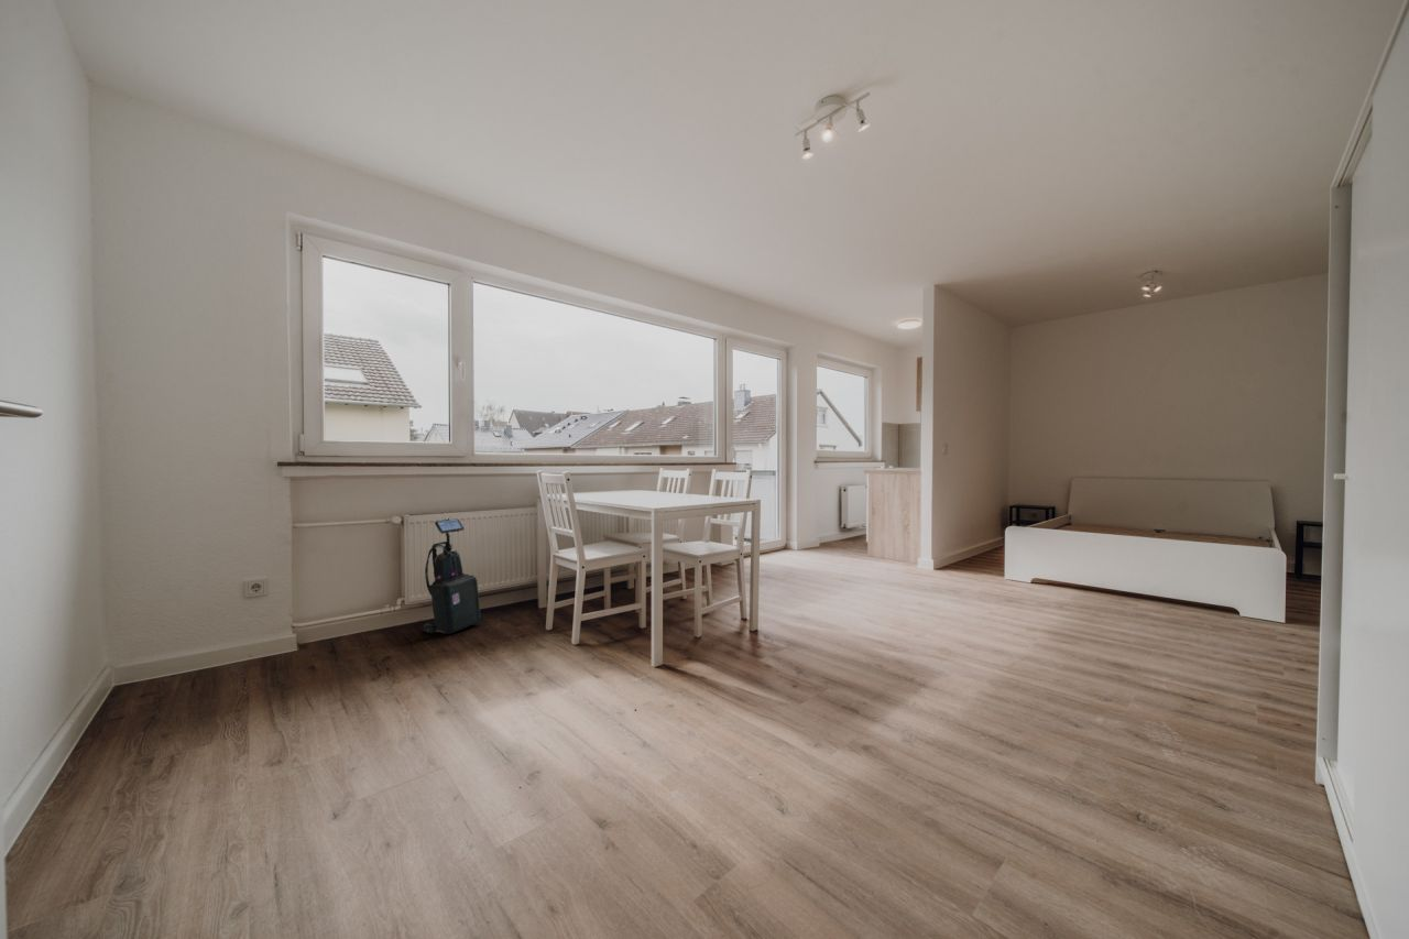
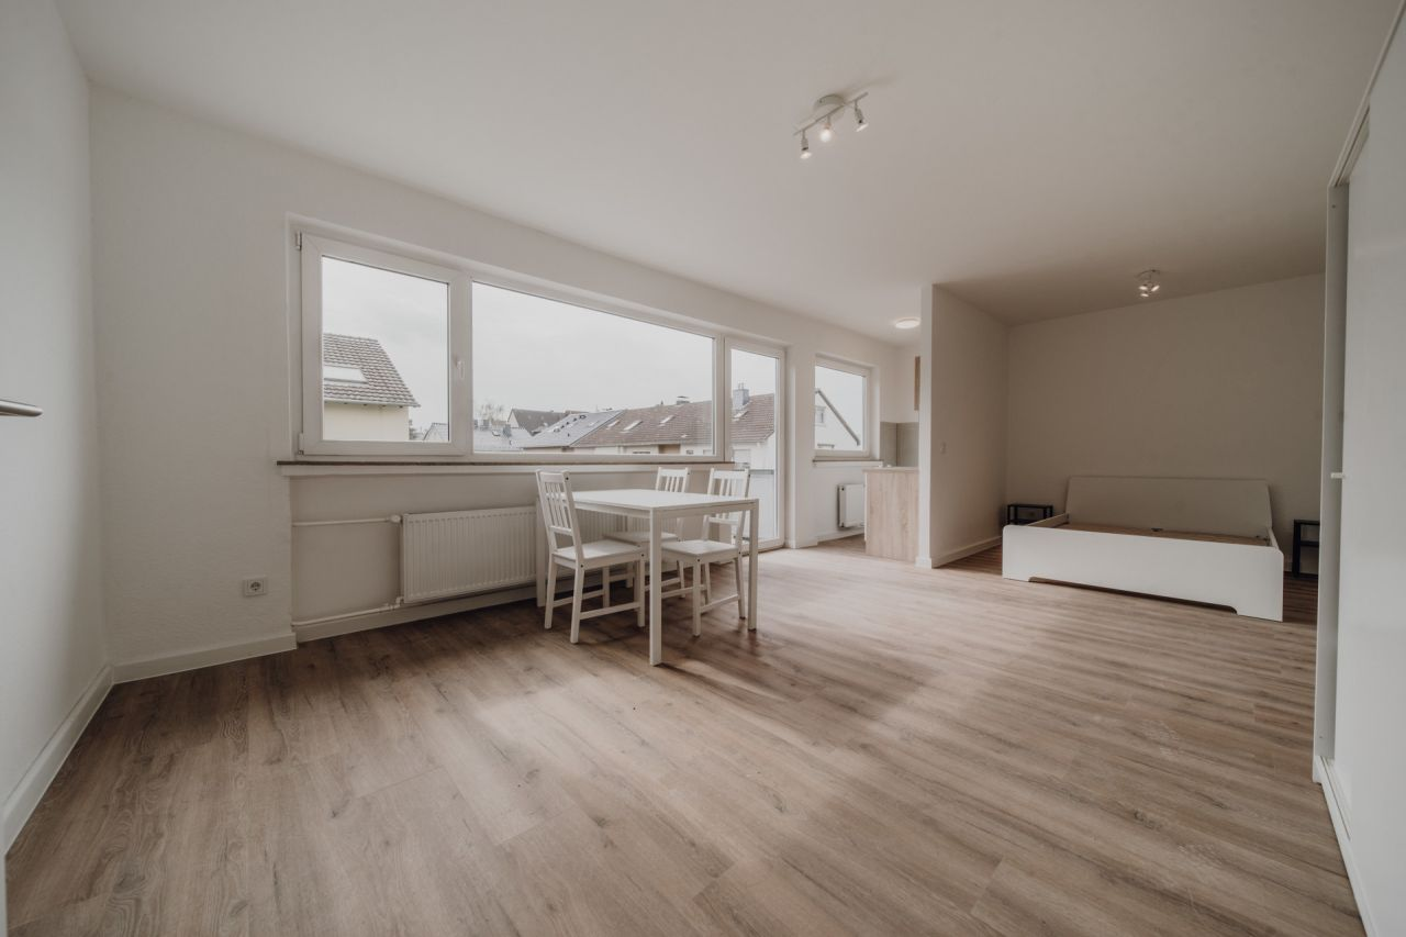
- vacuum cleaner [423,512,482,635]
